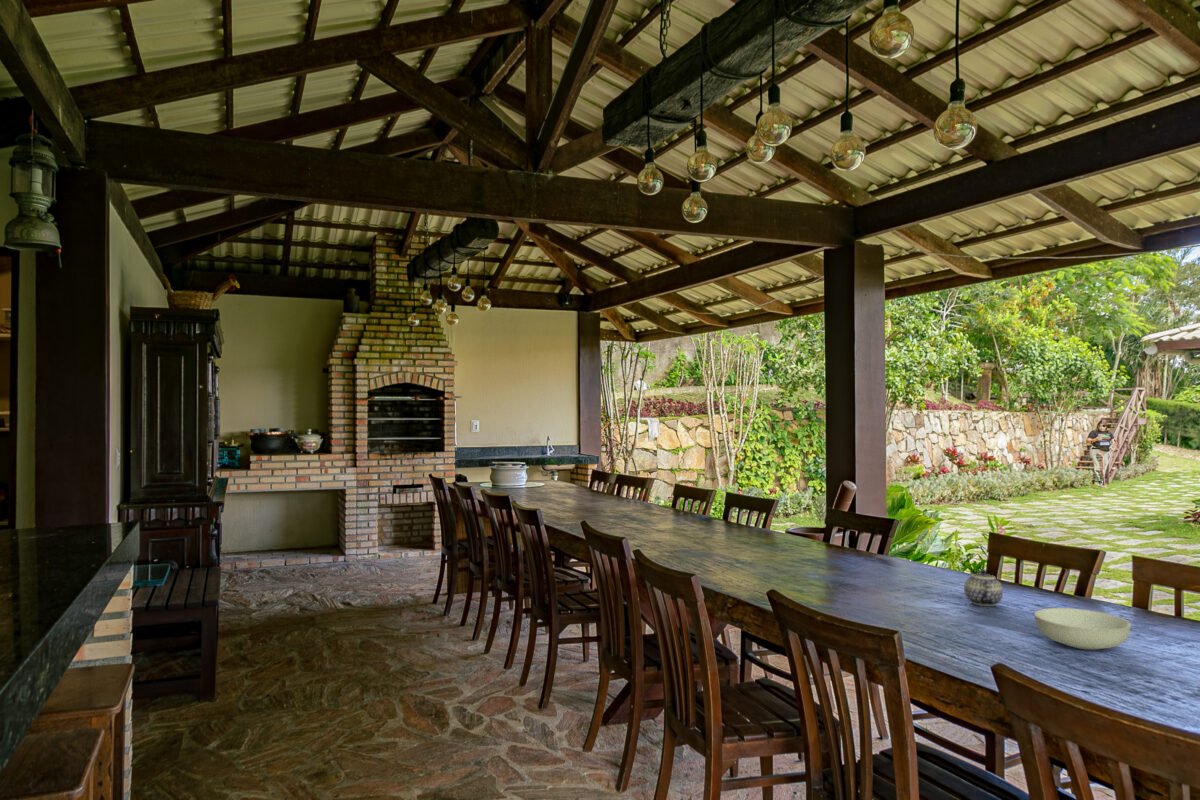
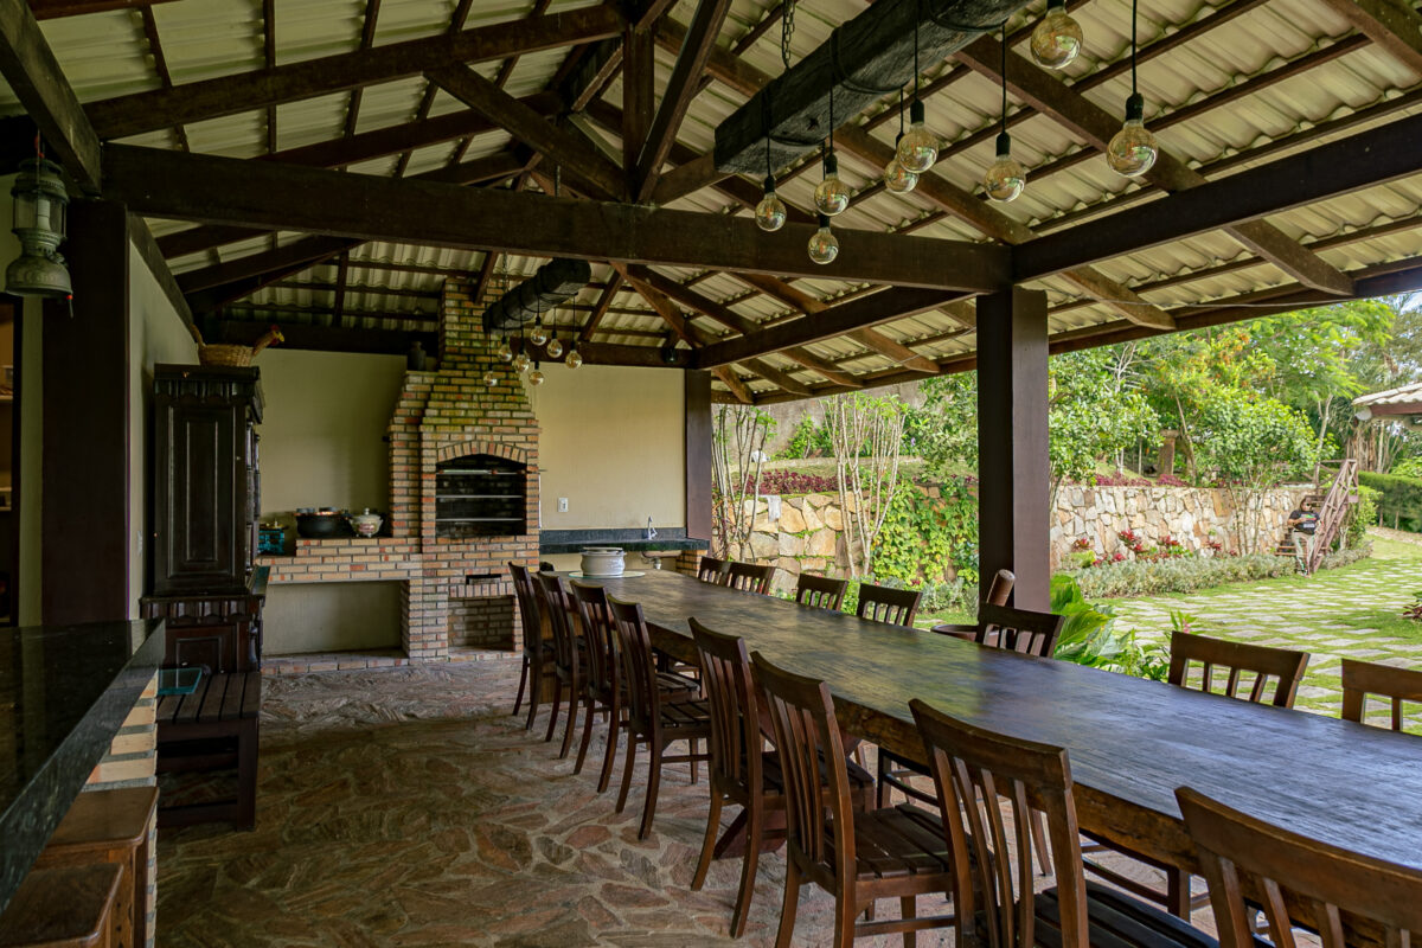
- serving bowl [1033,607,1132,651]
- teapot [963,568,1004,607]
